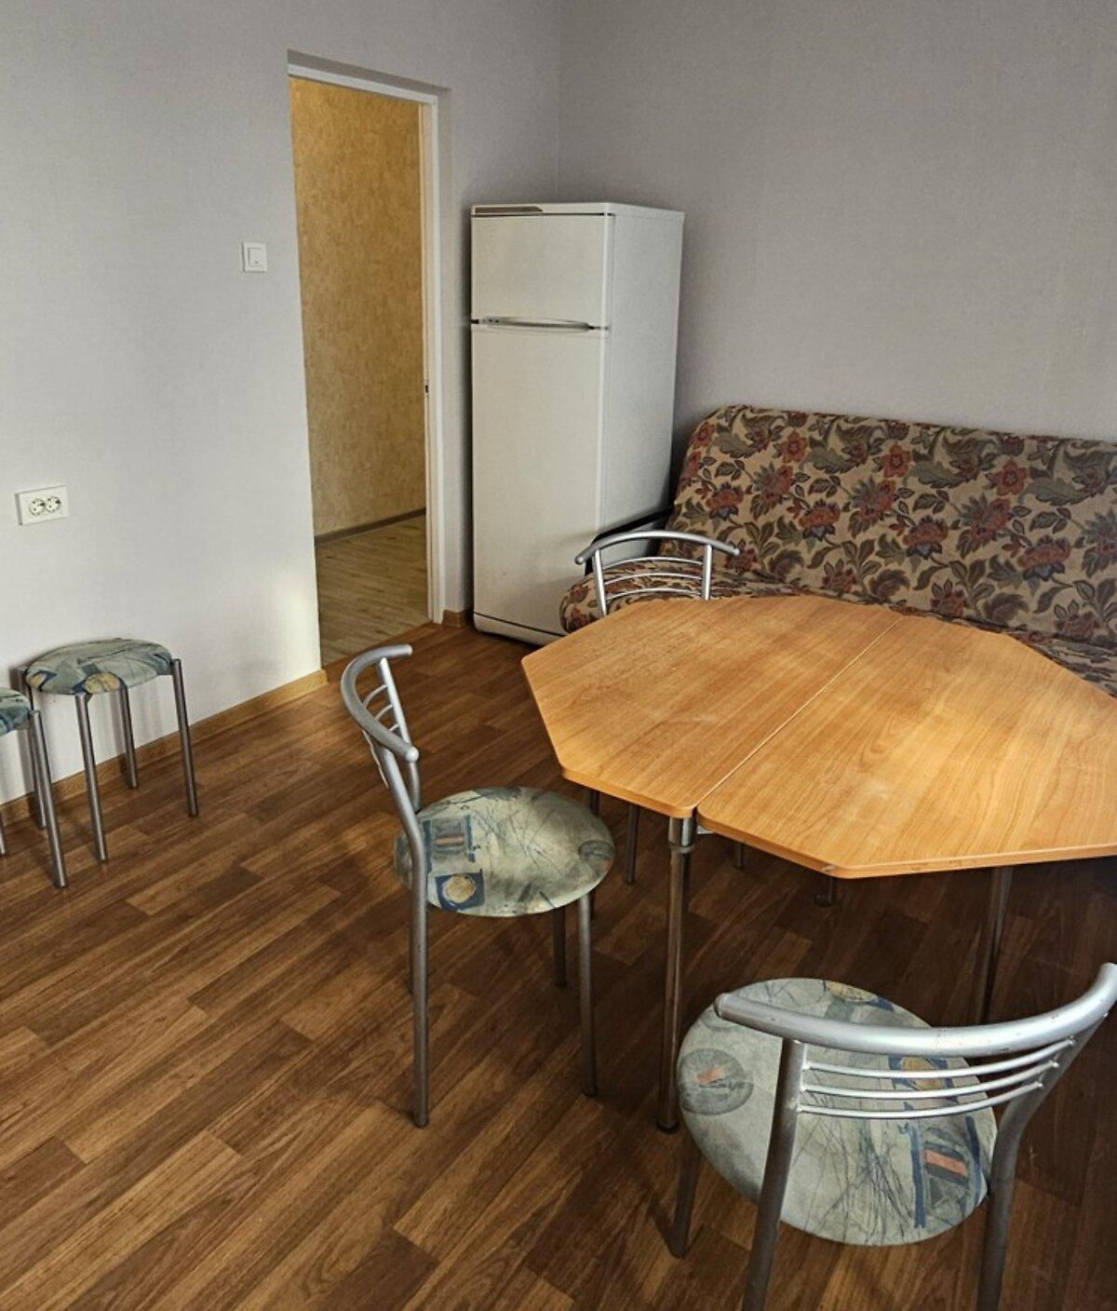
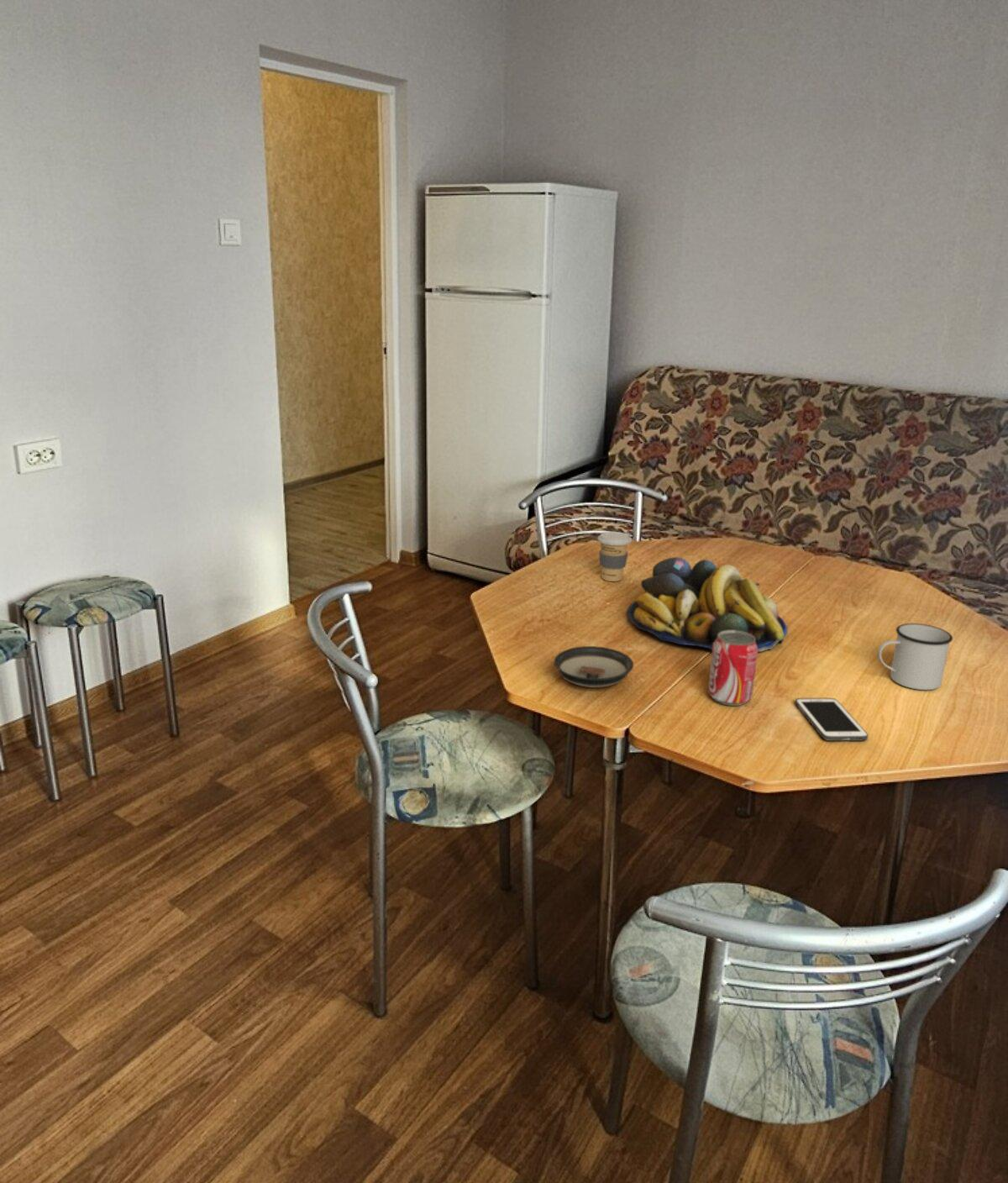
+ saucer [553,645,634,689]
+ coffee cup [597,531,633,582]
+ beverage can [707,630,759,707]
+ cell phone [795,697,869,742]
+ mug [877,623,953,691]
+ fruit bowl [627,556,788,653]
